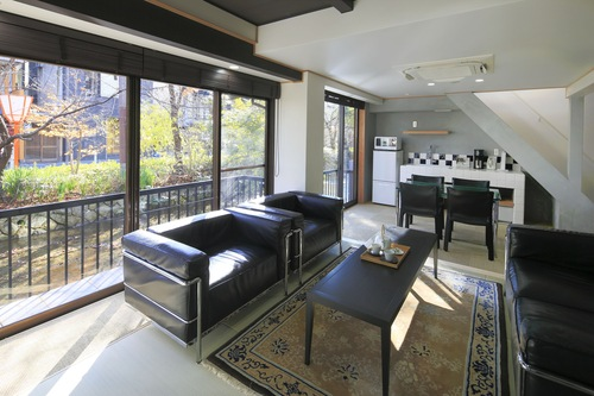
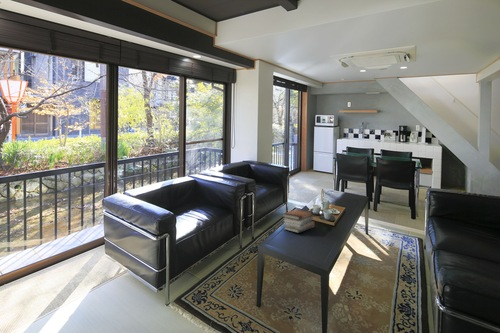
+ book stack [281,208,316,234]
